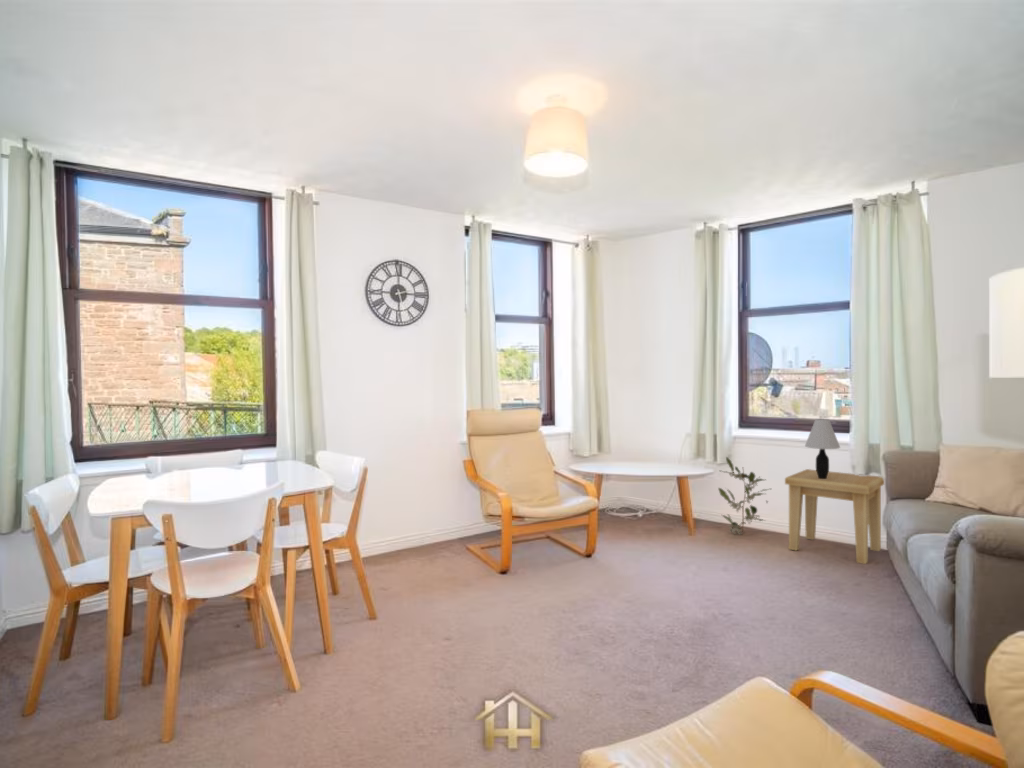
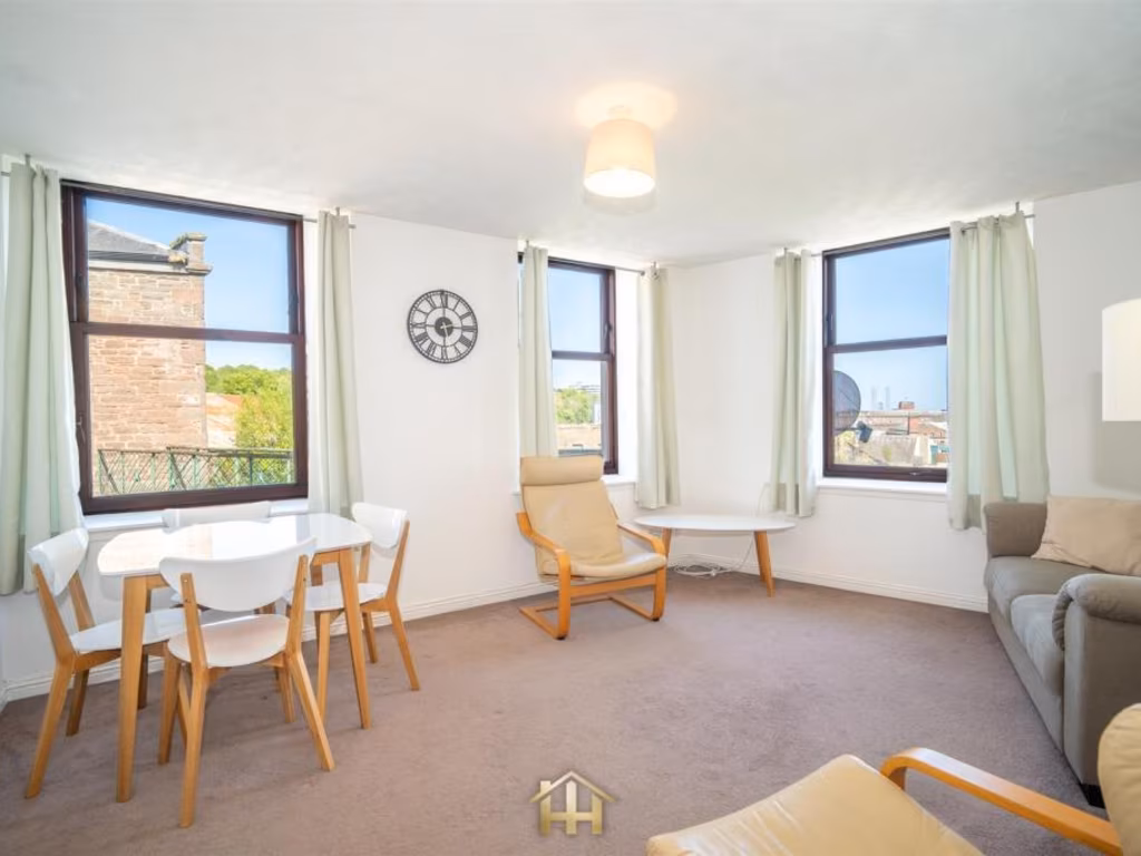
- decorative plant [717,456,771,536]
- table lamp [804,418,841,479]
- side table [784,468,885,565]
